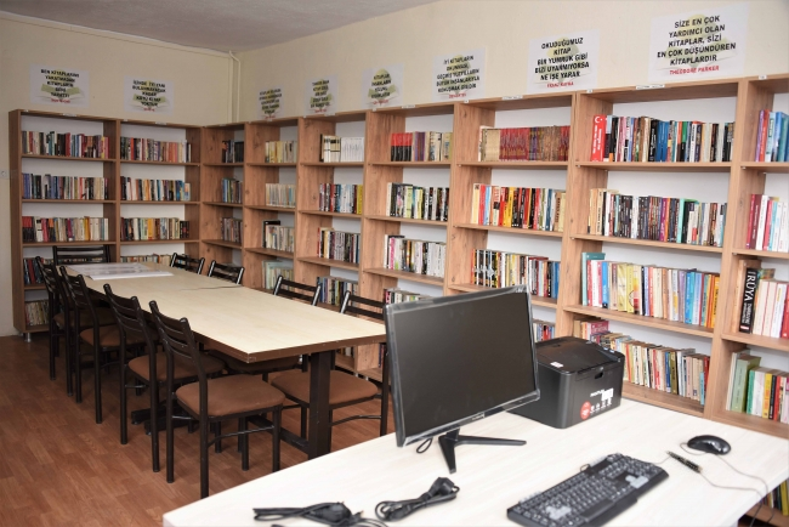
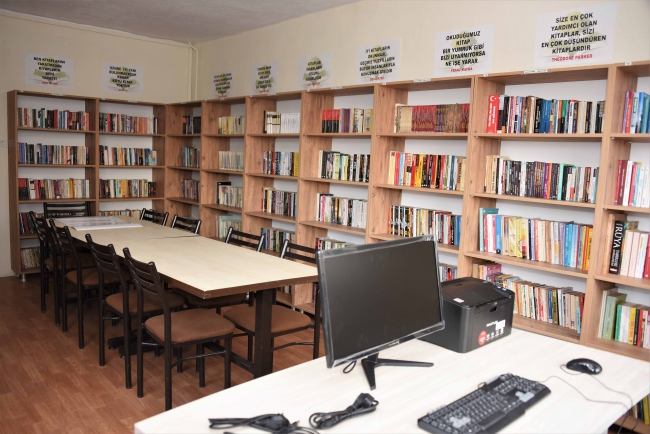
- pen [665,449,704,472]
